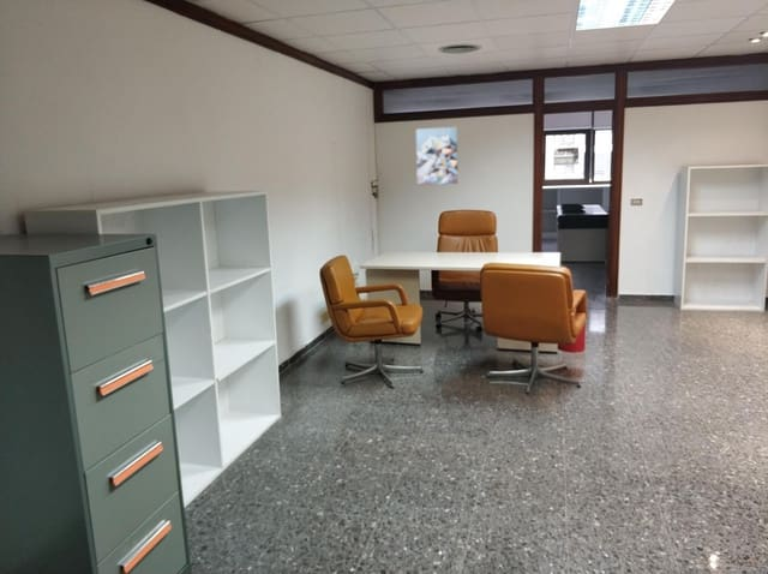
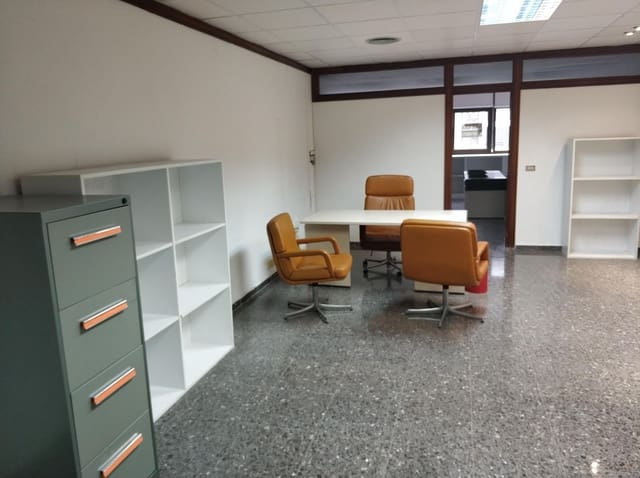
- wall art [415,126,458,186]
